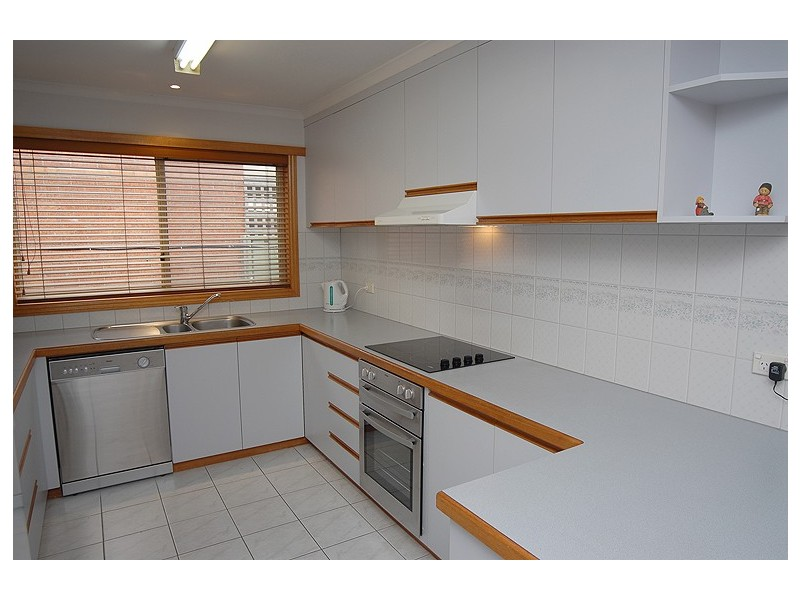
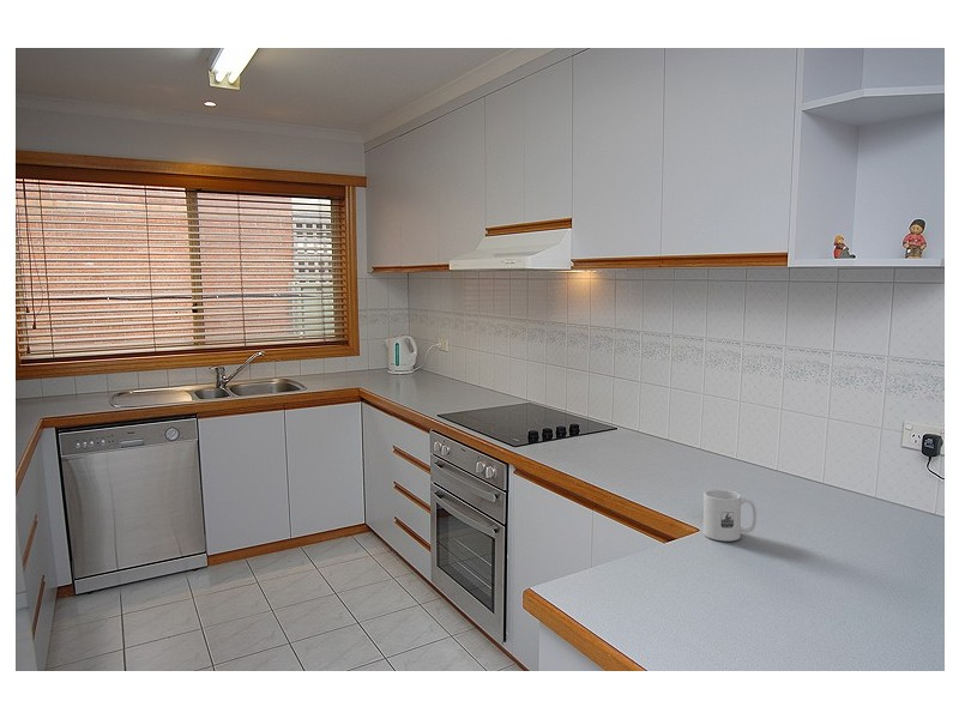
+ mug [702,489,758,542]
